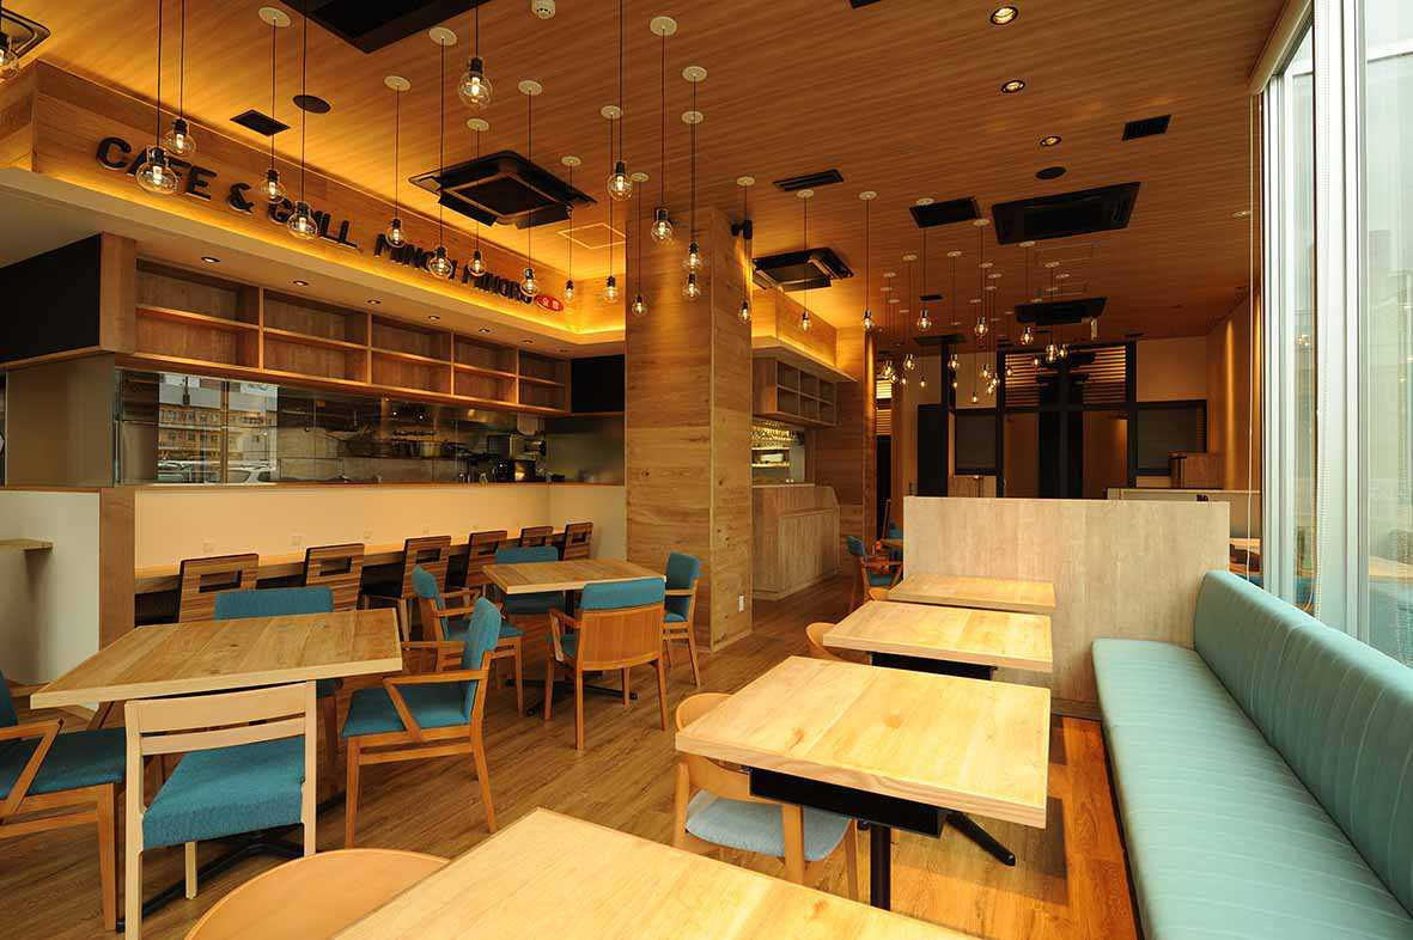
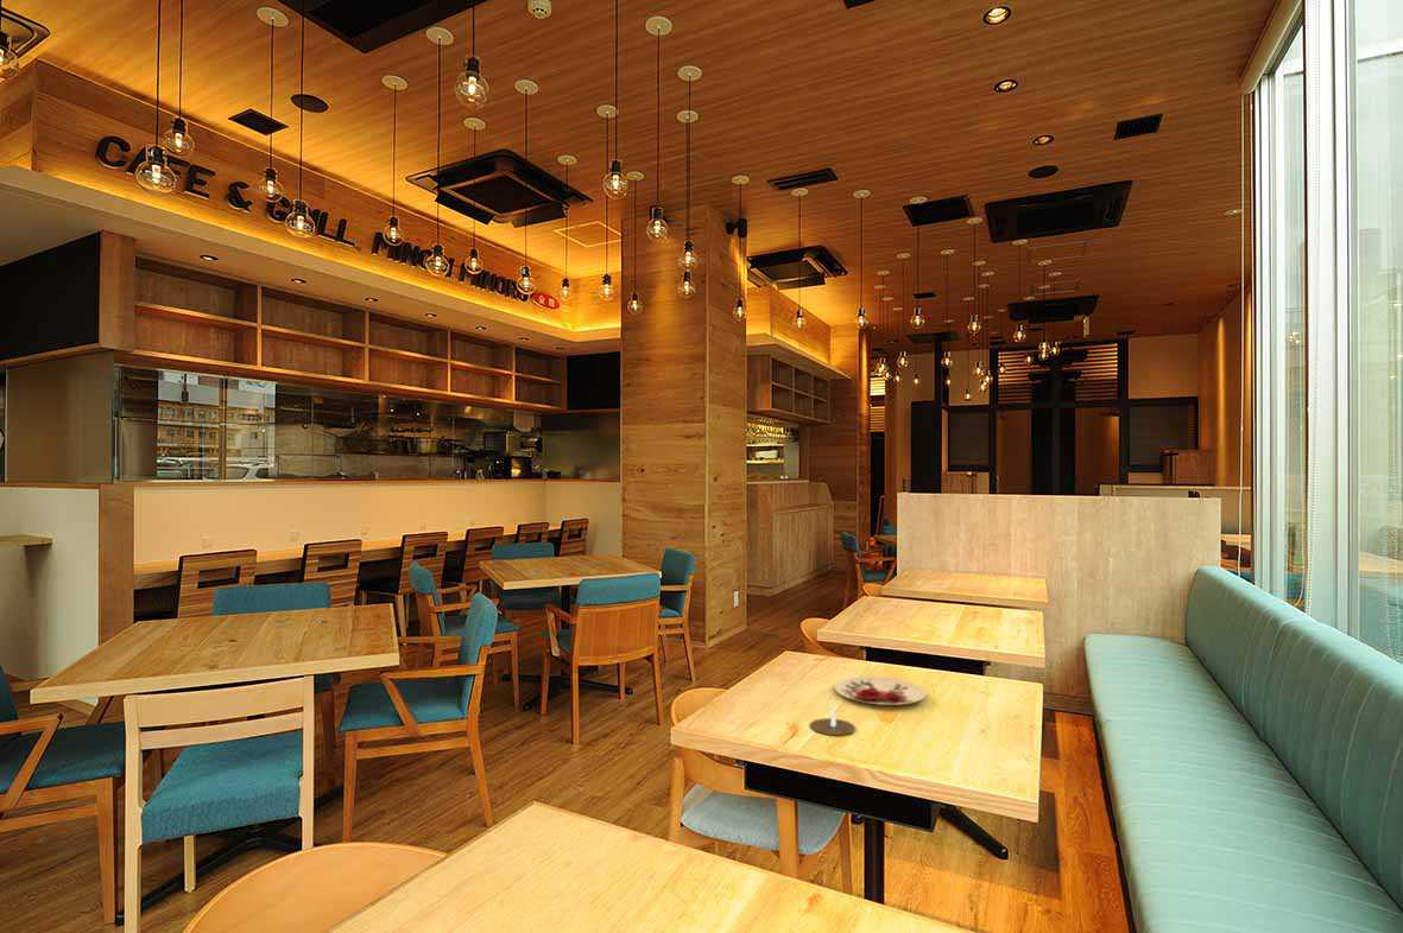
+ candle [809,705,857,736]
+ plate [834,675,928,706]
